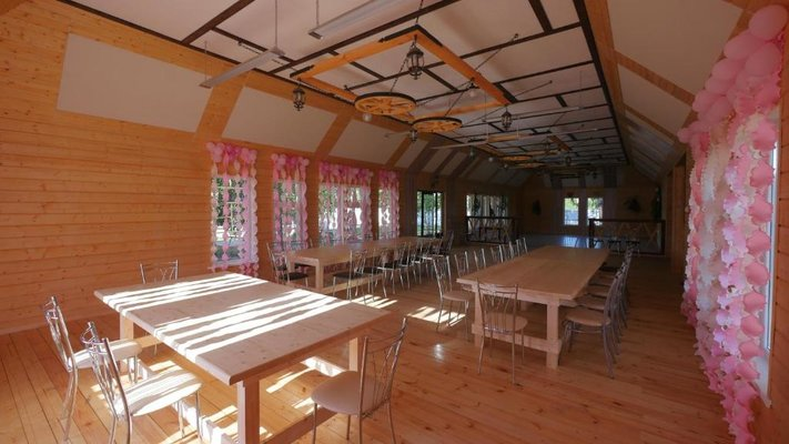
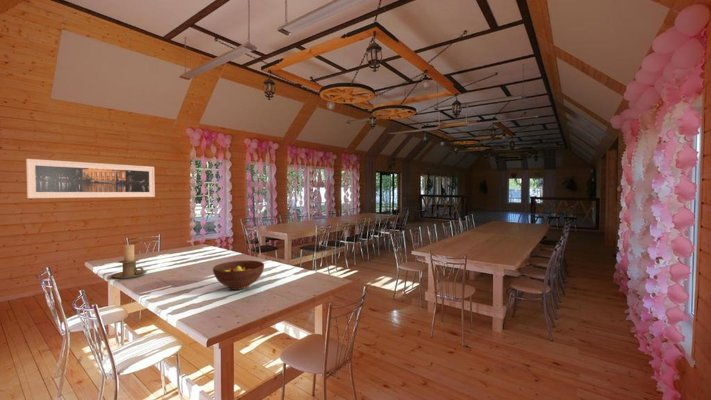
+ candle holder [110,244,148,279]
+ fruit bowl [212,260,265,291]
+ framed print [25,158,156,199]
